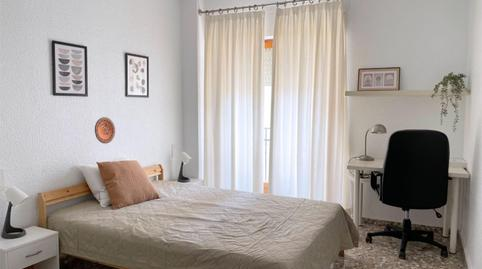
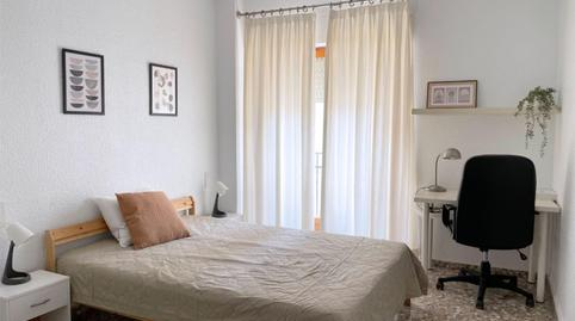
- decorative plate [94,116,116,144]
